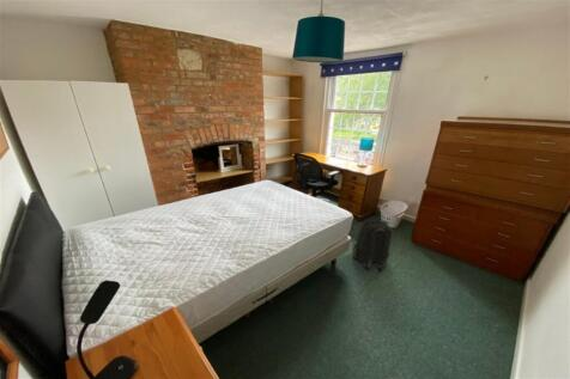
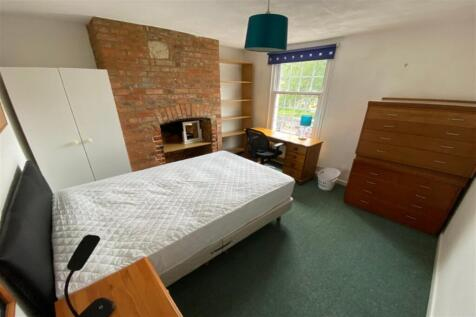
- backpack [351,219,393,273]
